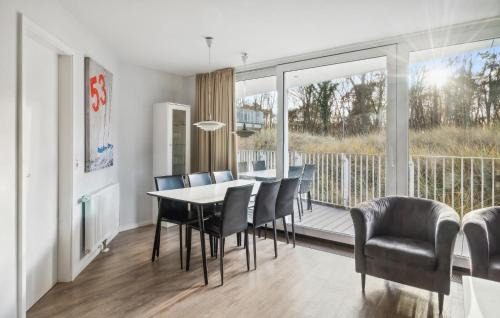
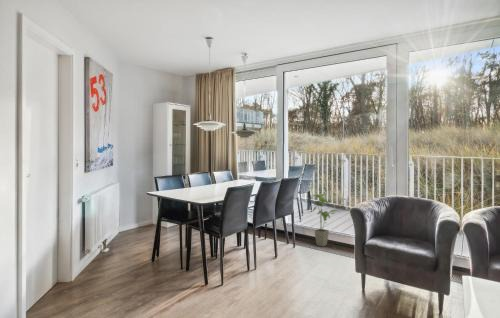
+ house plant [311,193,342,247]
